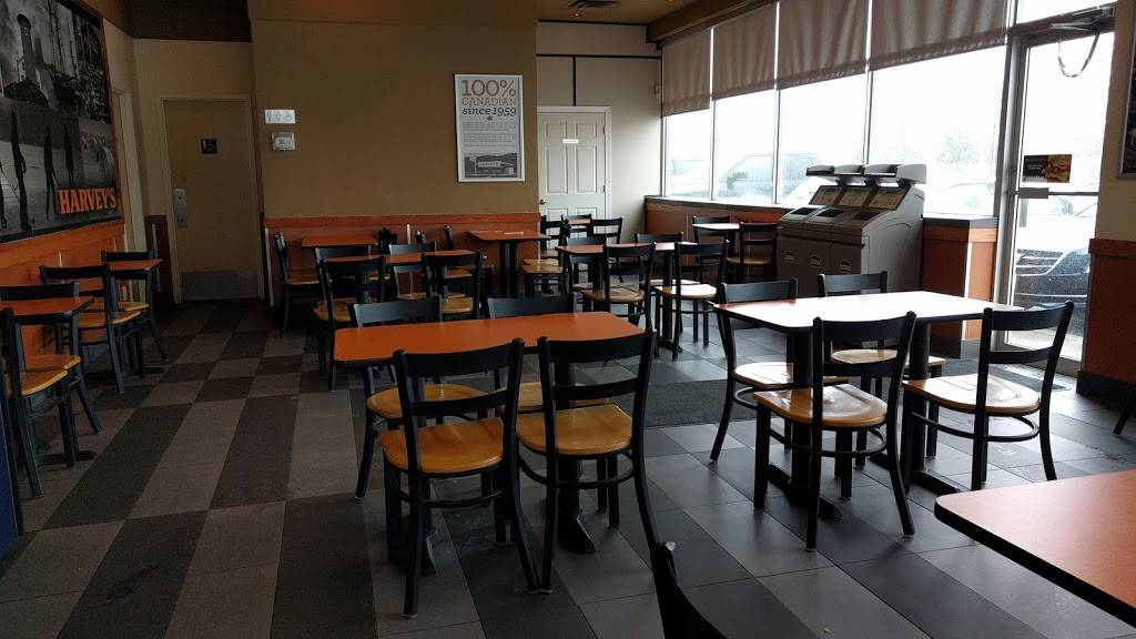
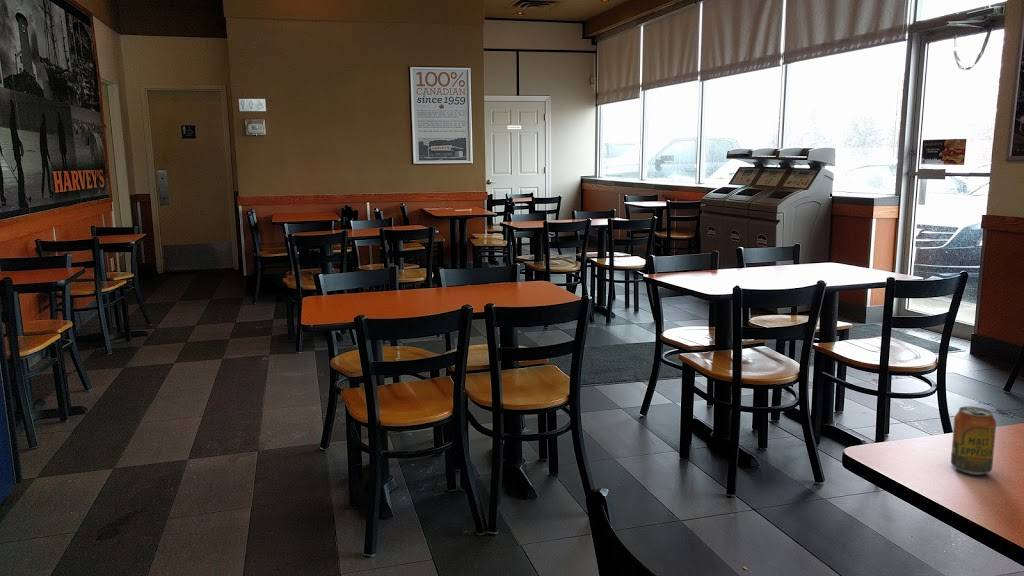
+ beverage can [950,406,997,476]
